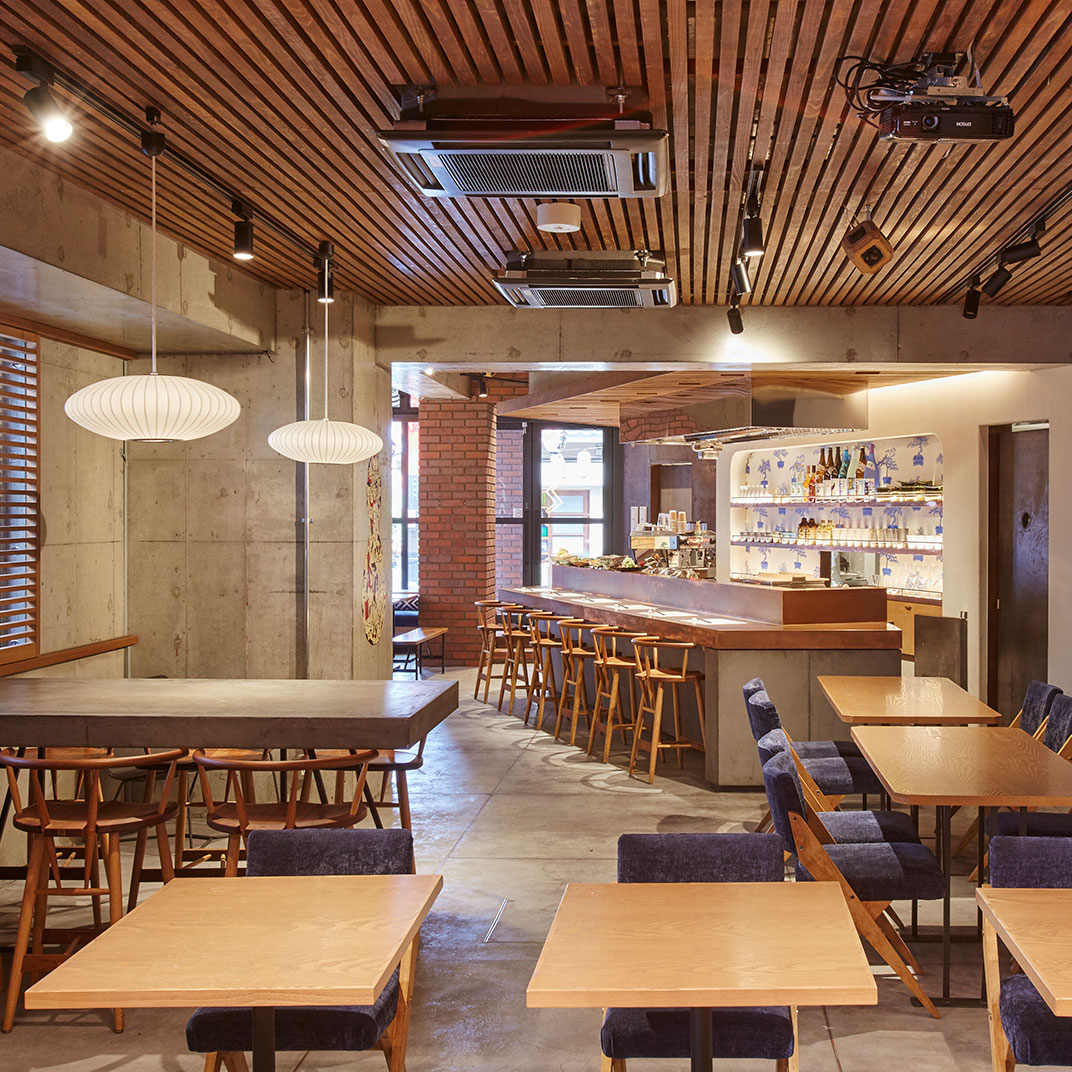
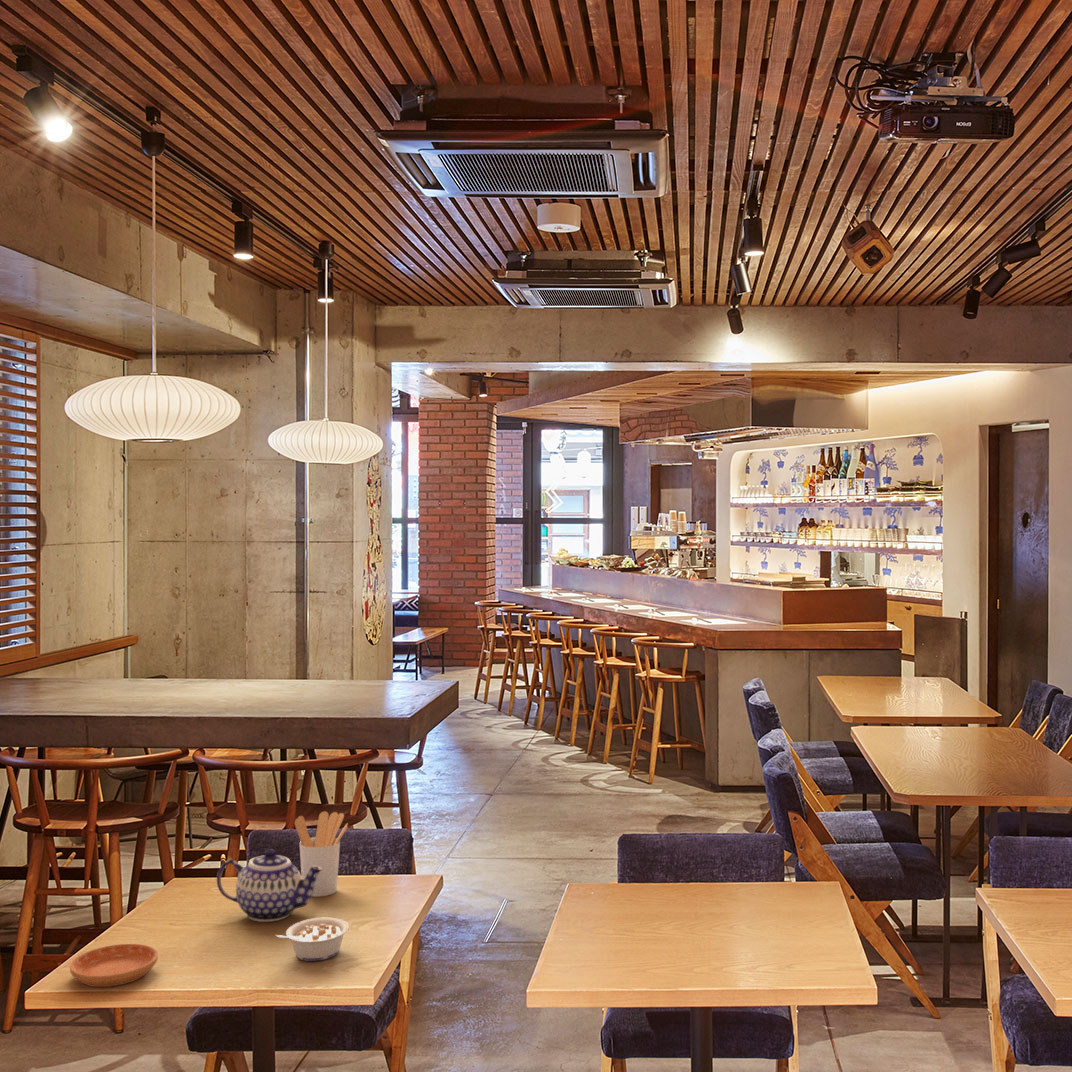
+ teapot [216,848,323,923]
+ utensil holder [294,810,349,898]
+ saucer [69,943,159,988]
+ legume [275,917,350,962]
